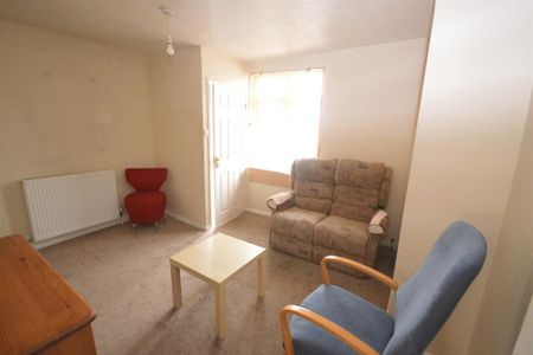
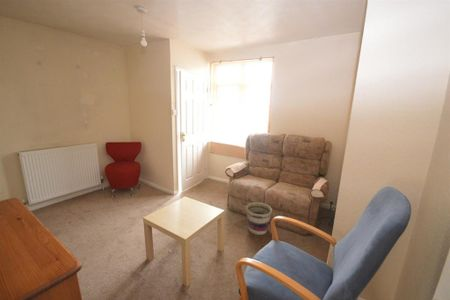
+ basket [245,201,273,236]
